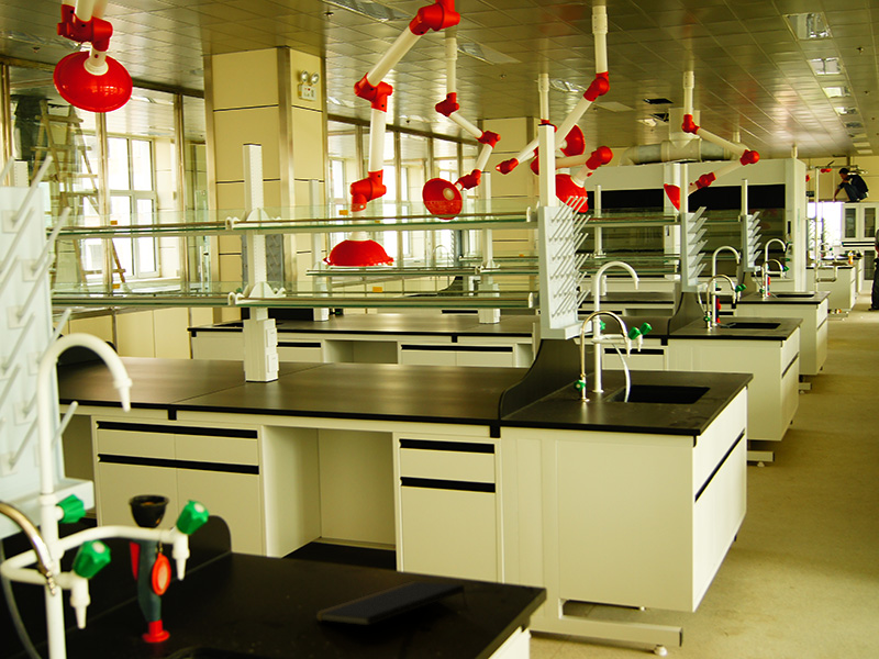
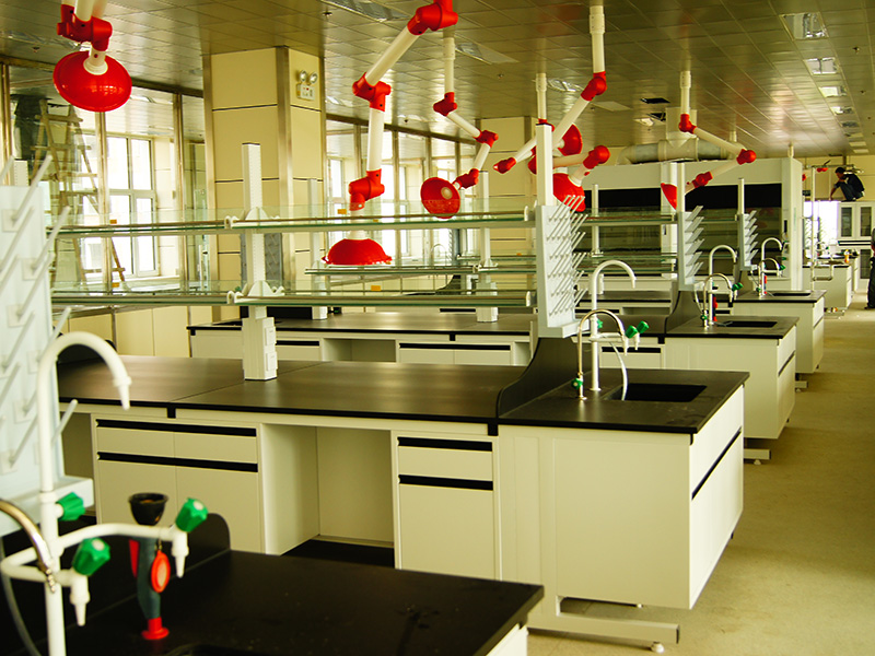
- notepad [313,581,468,626]
